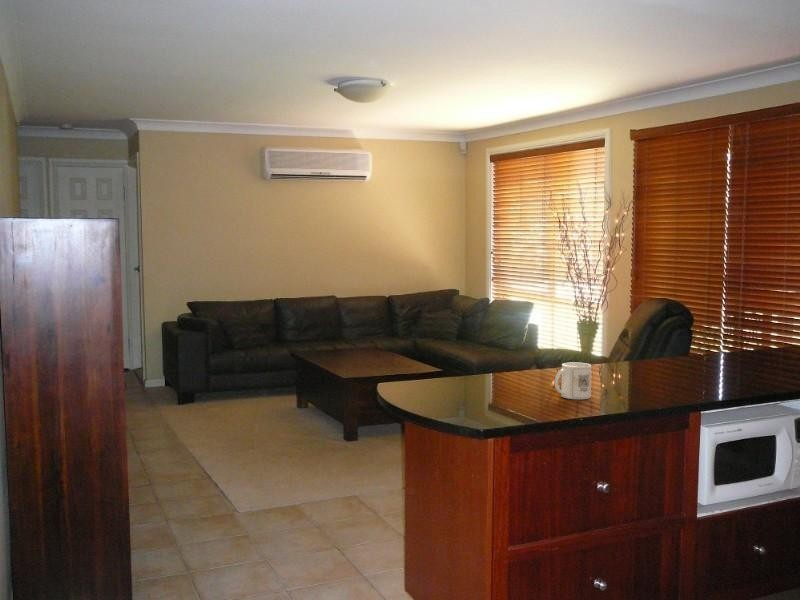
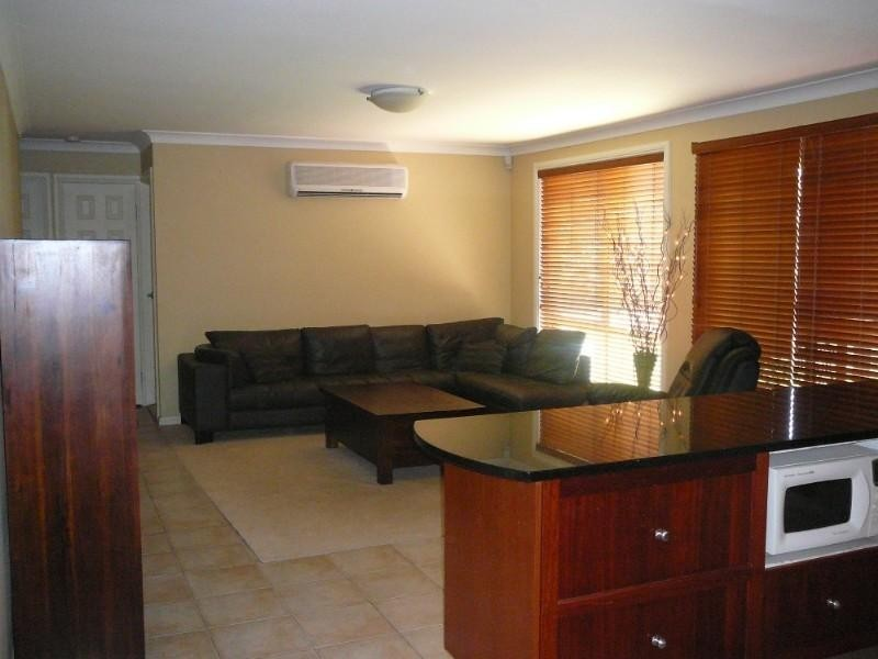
- mug [554,361,592,400]
